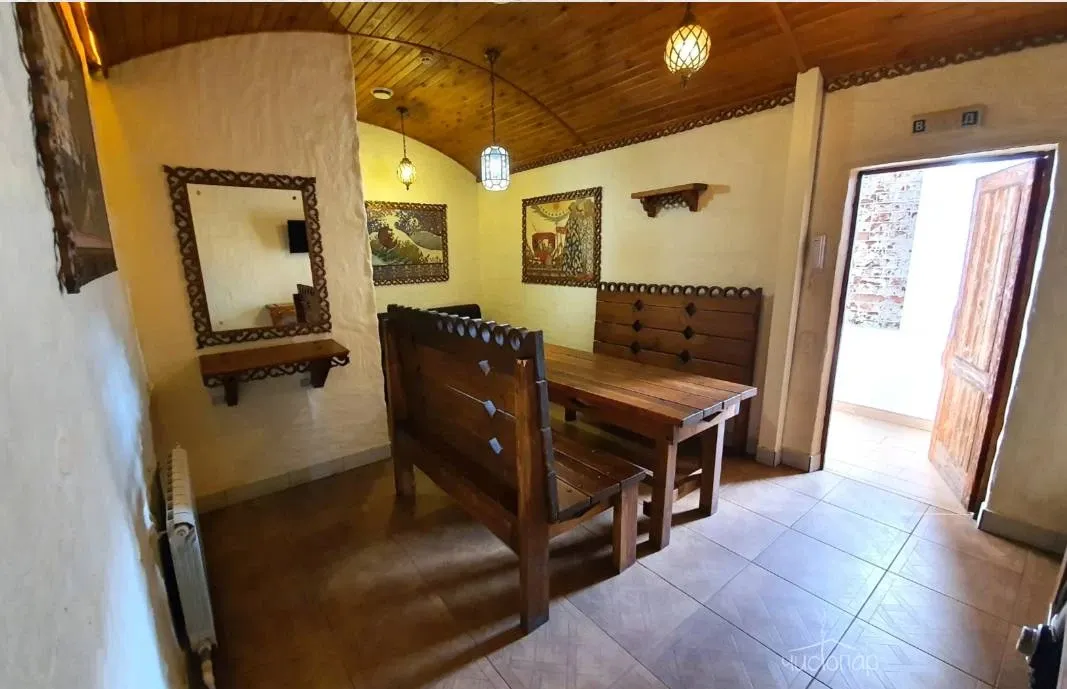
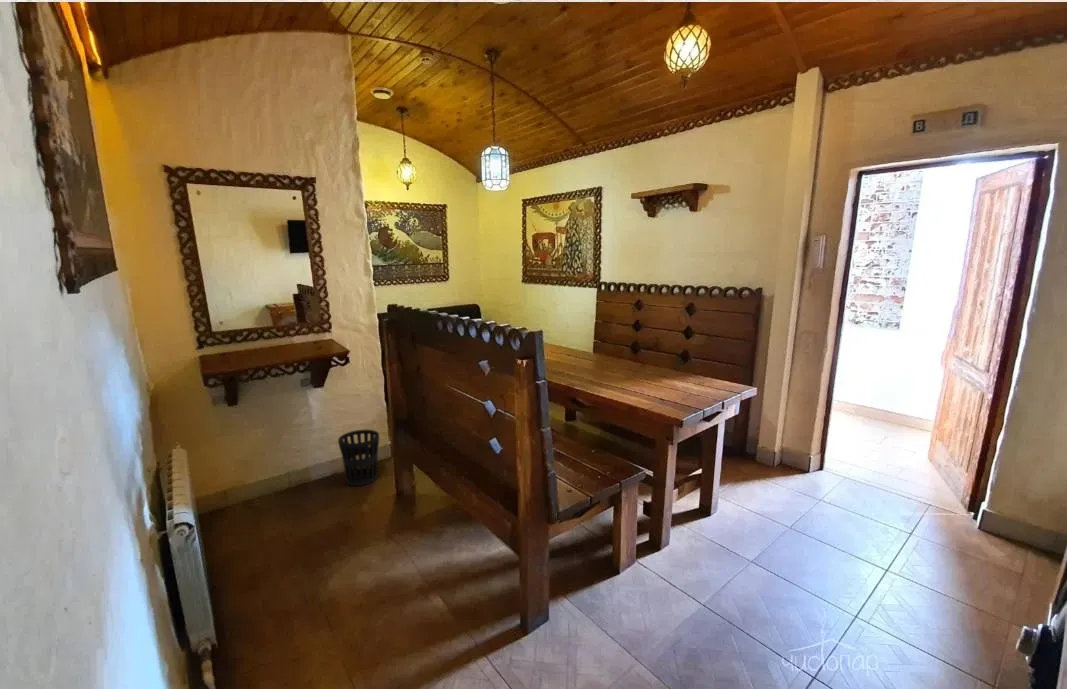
+ wastebasket [337,429,380,487]
